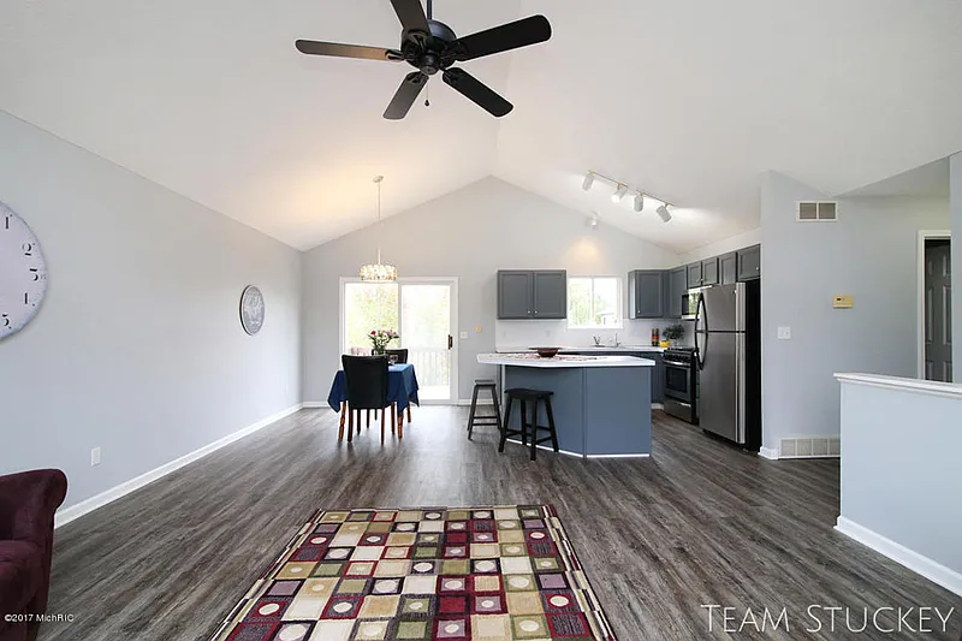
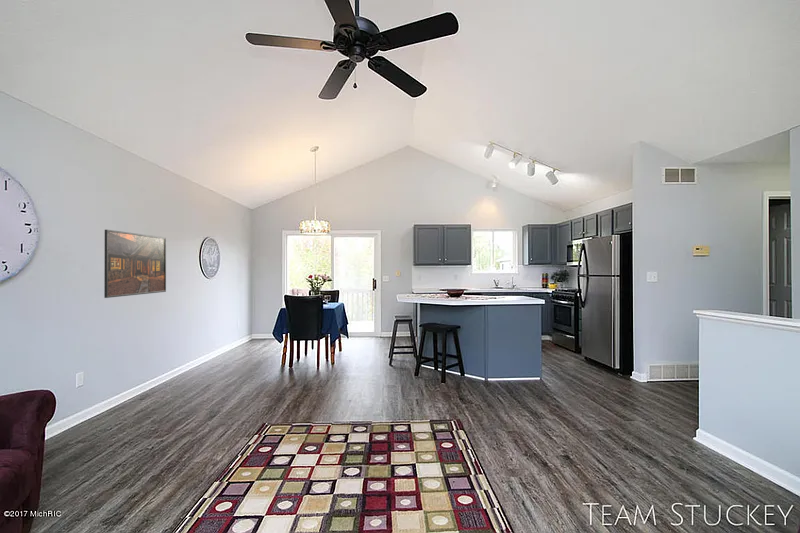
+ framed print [103,229,167,299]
